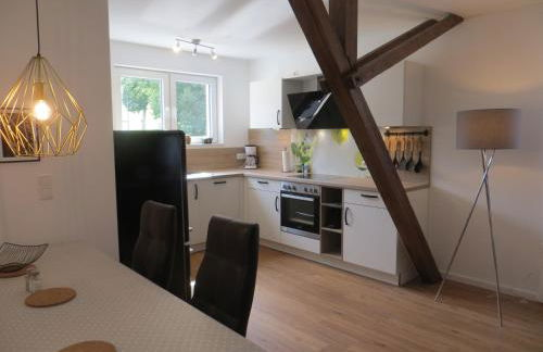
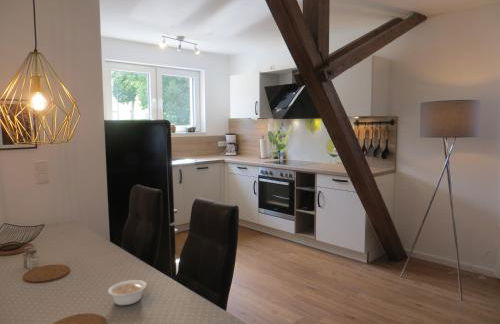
+ legume [107,279,155,306]
